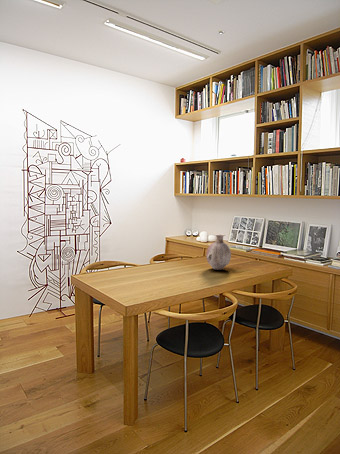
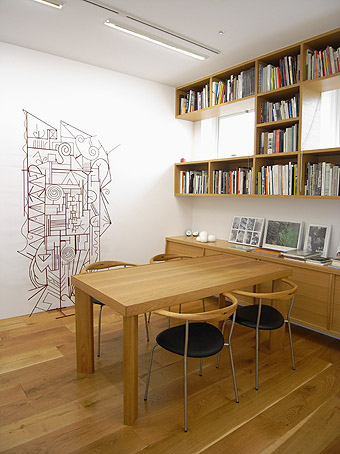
- vase [205,233,232,271]
